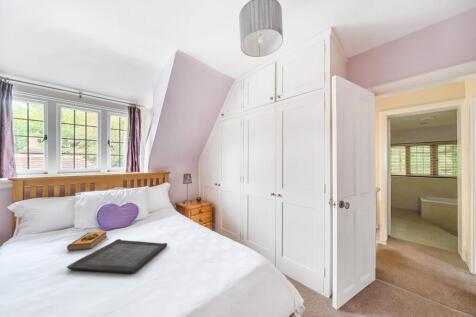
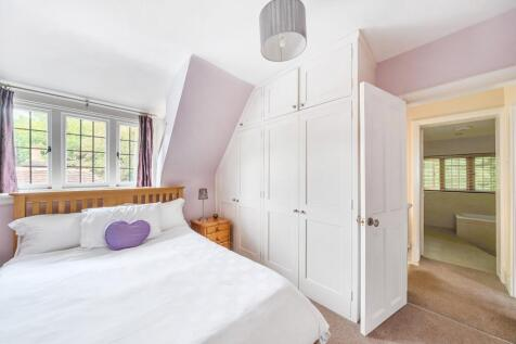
- serving tray [66,238,168,274]
- hardback book [66,231,108,252]
